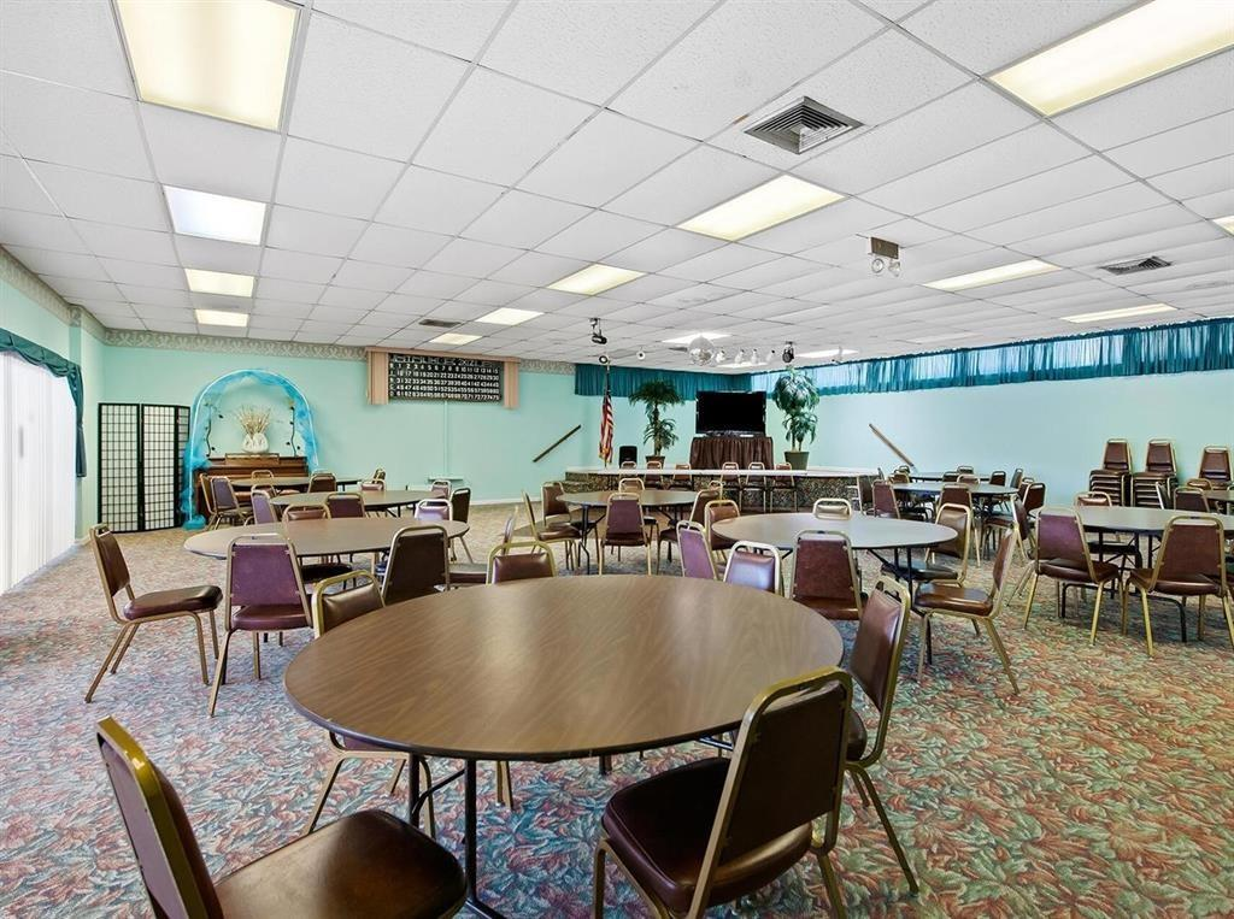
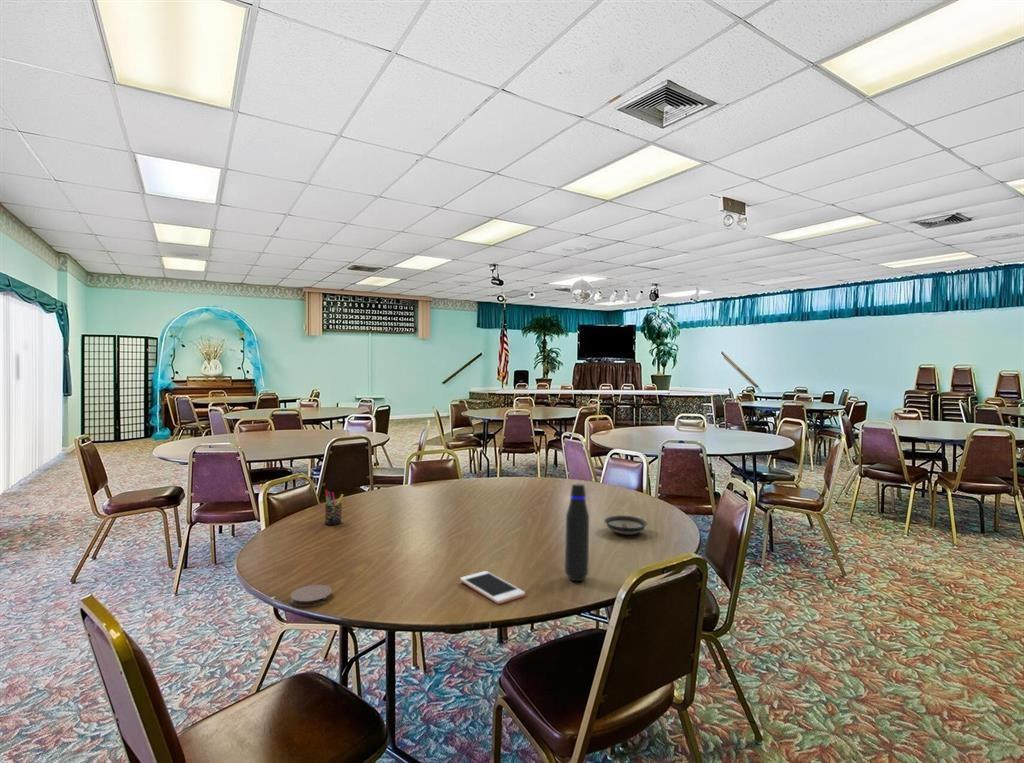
+ water bottle [564,483,590,583]
+ coaster [289,584,333,608]
+ saucer [603,515,648,536]
+ cell phone [459,570,526,605]
+ pen holder [324,489,344,526]
